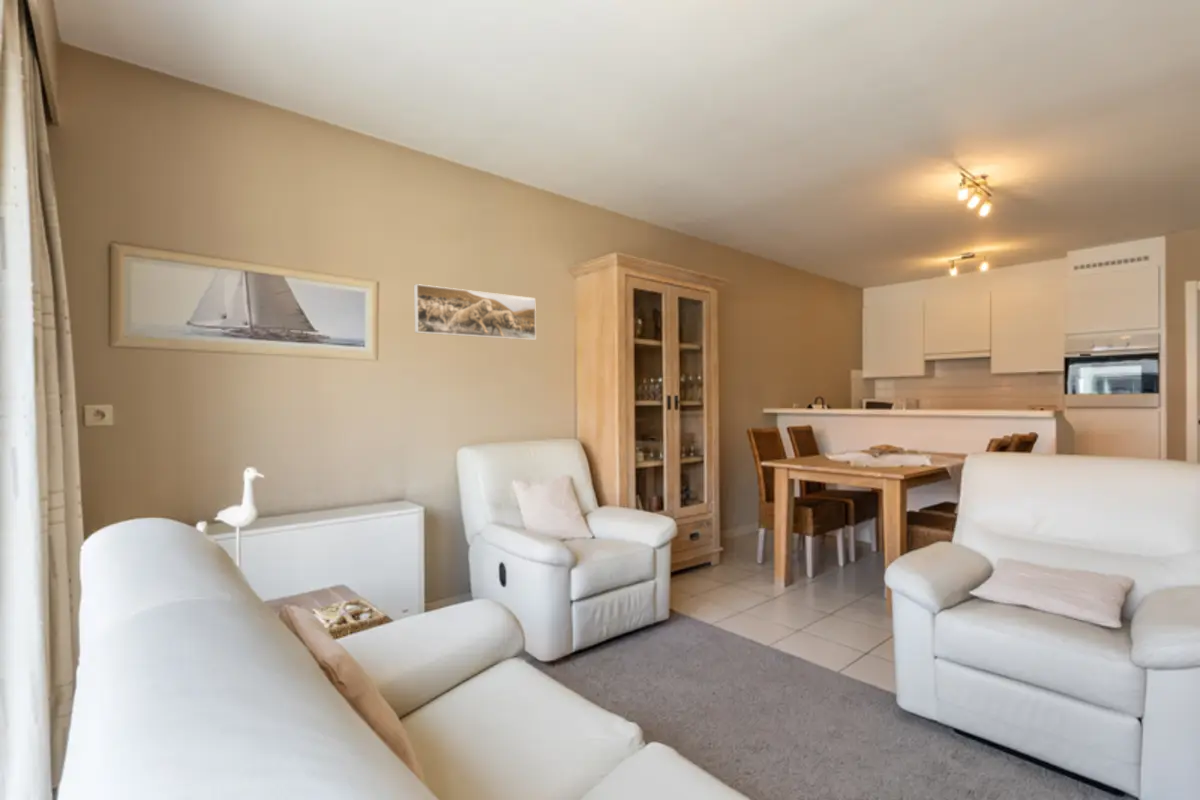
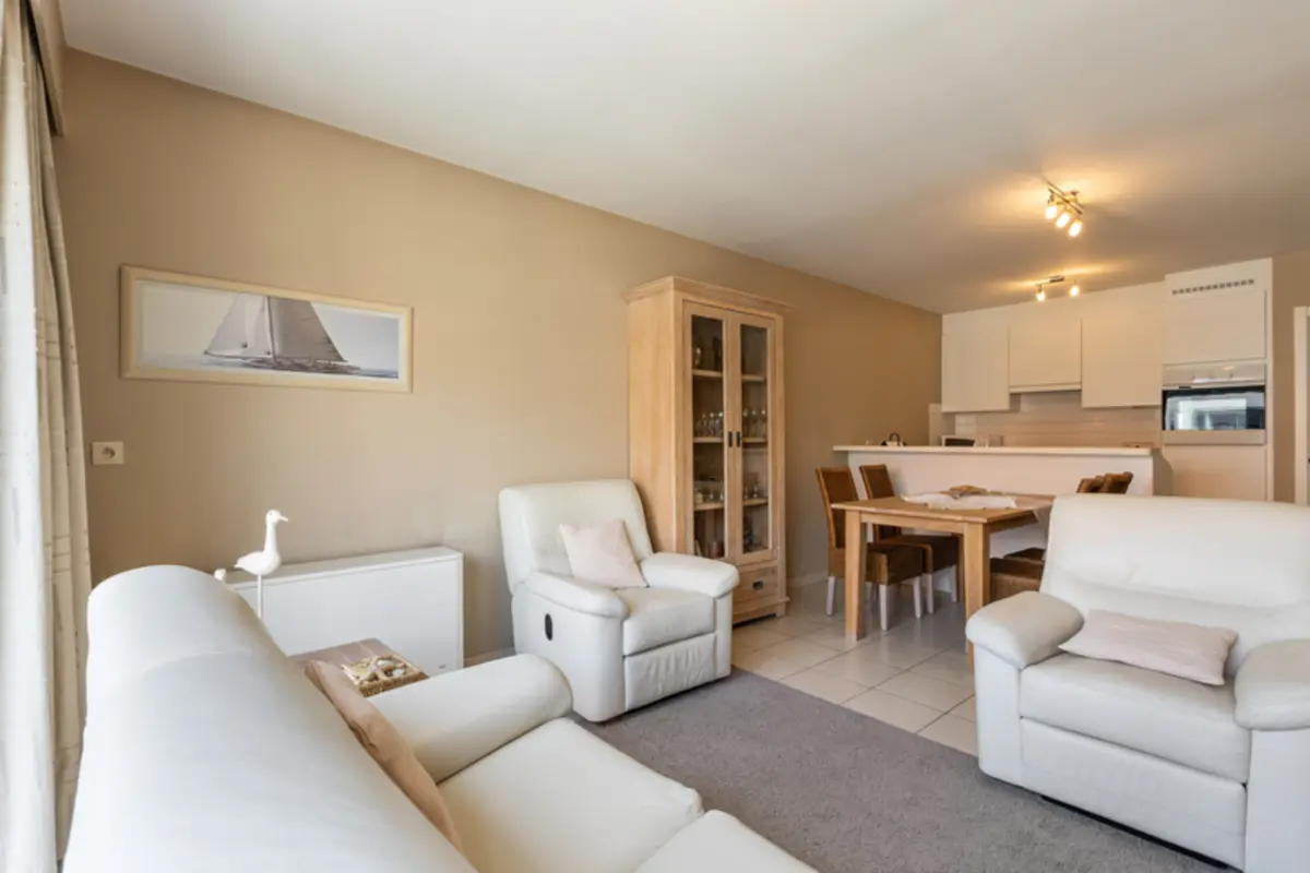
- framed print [413,283,537,341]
